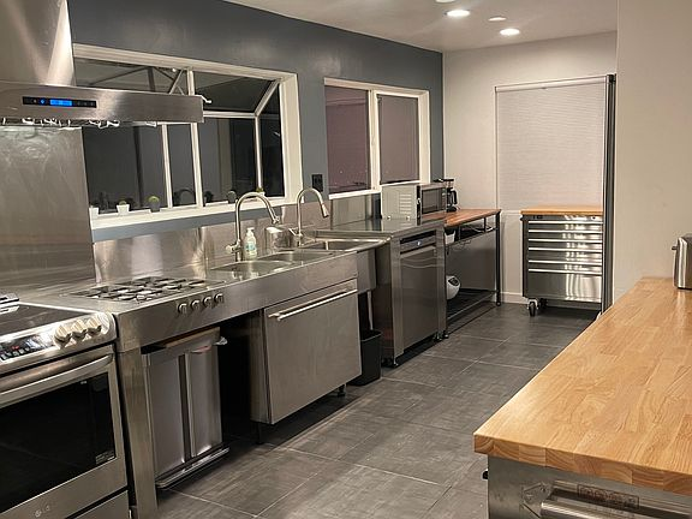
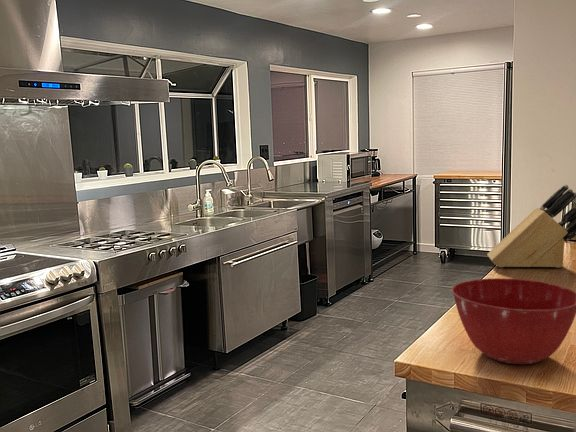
+ knife block [486,184,576,269]
+ mixing bowl [451,277,576,365]
